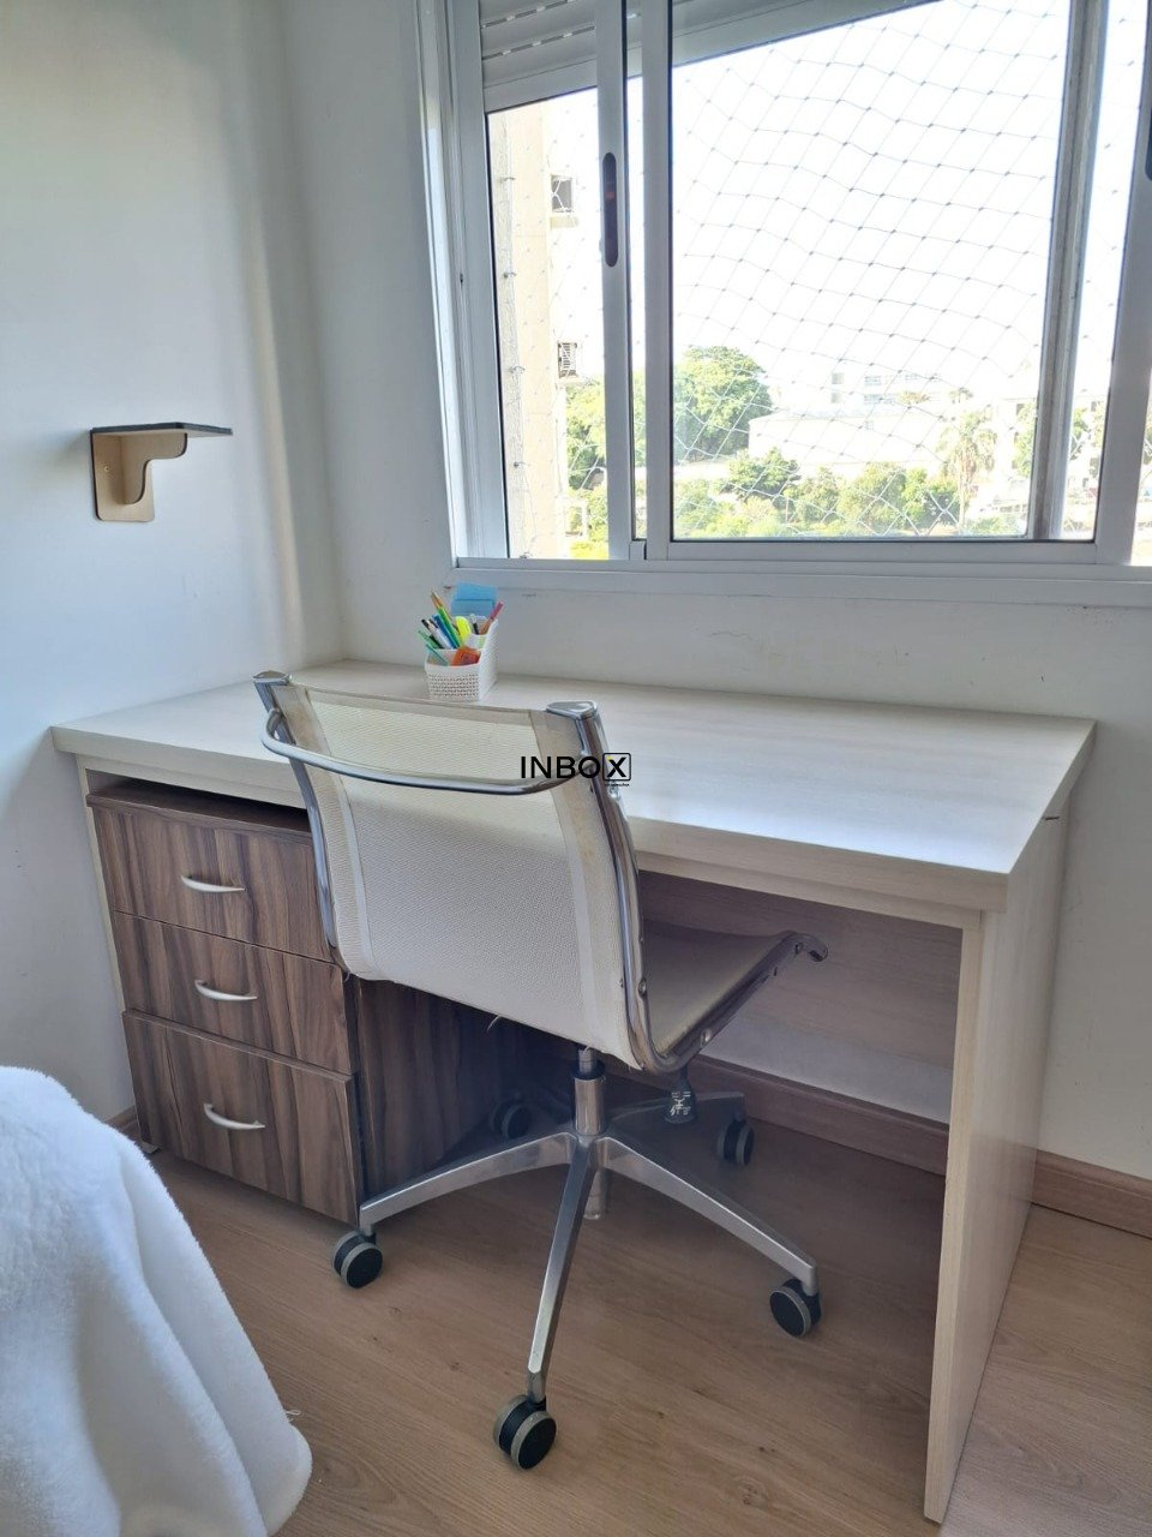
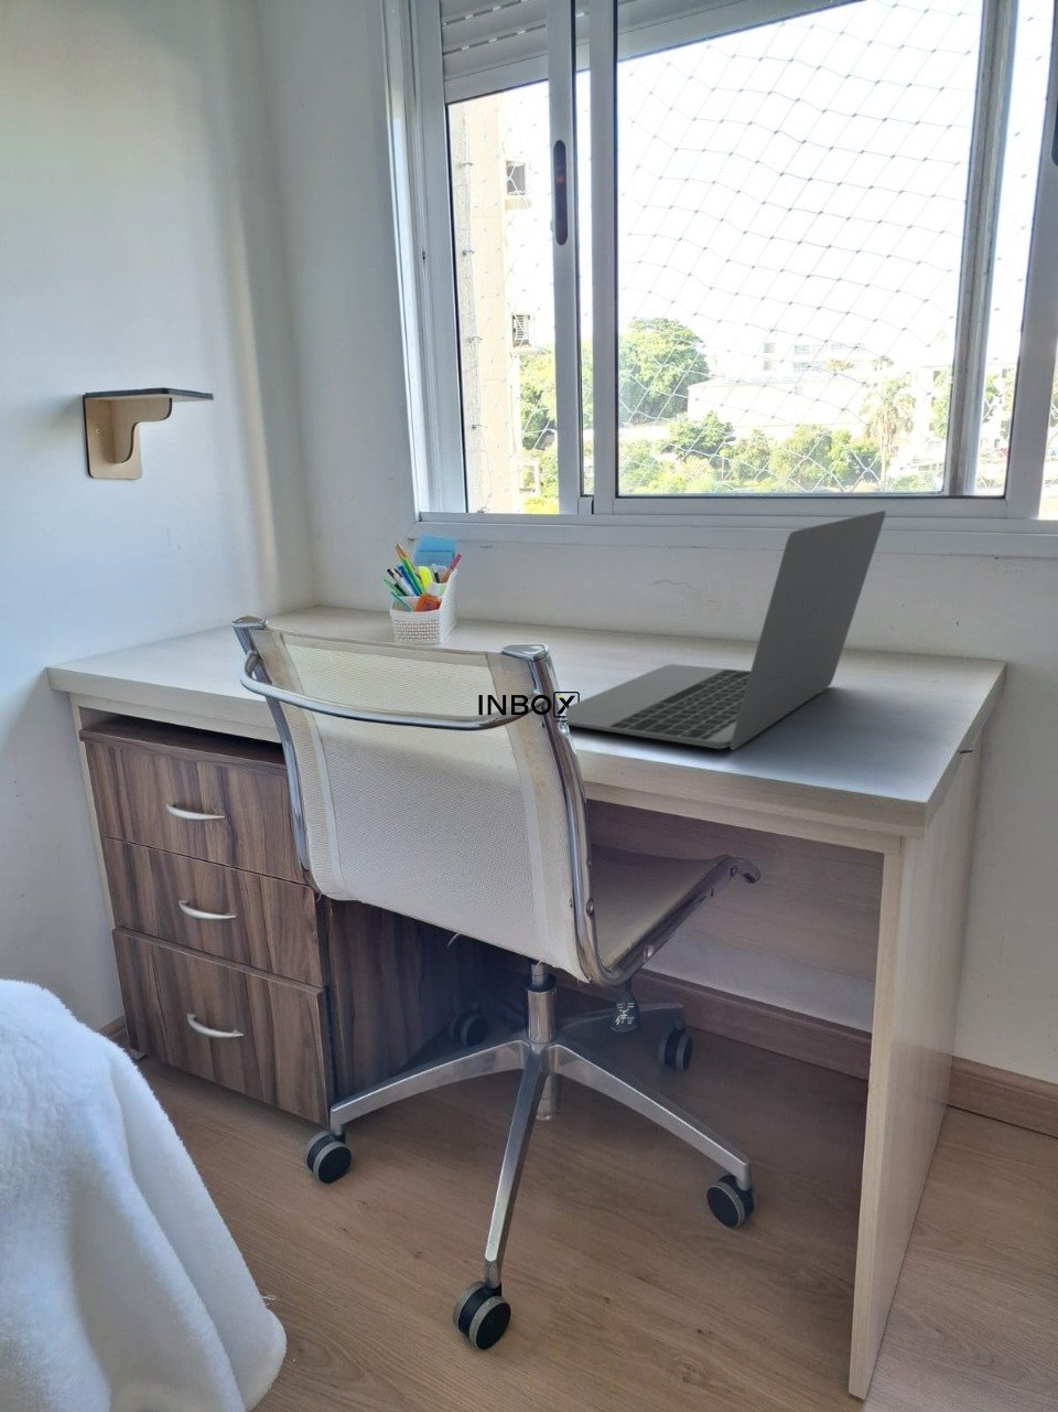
+ laptop [565,509,887,752]
